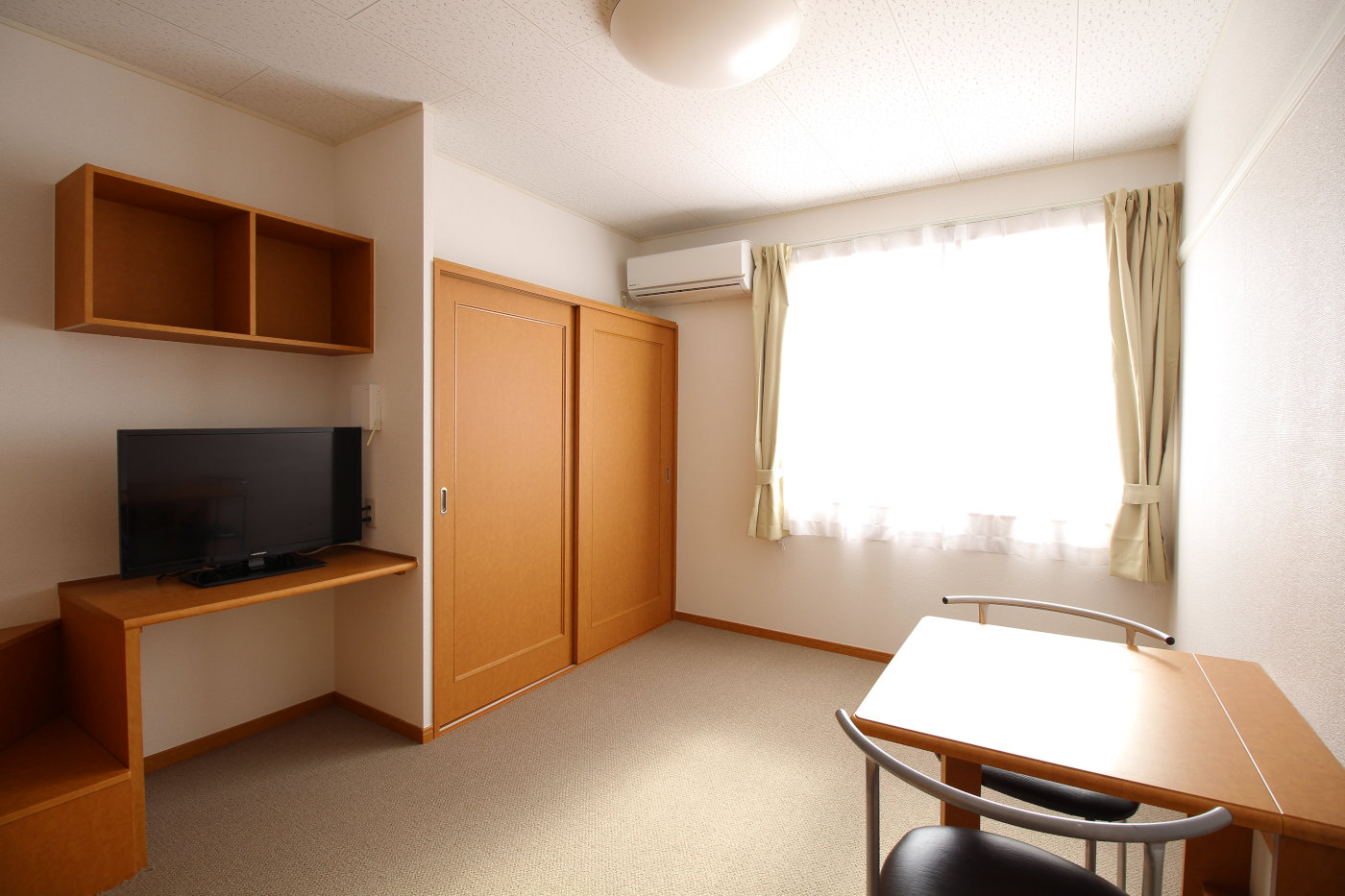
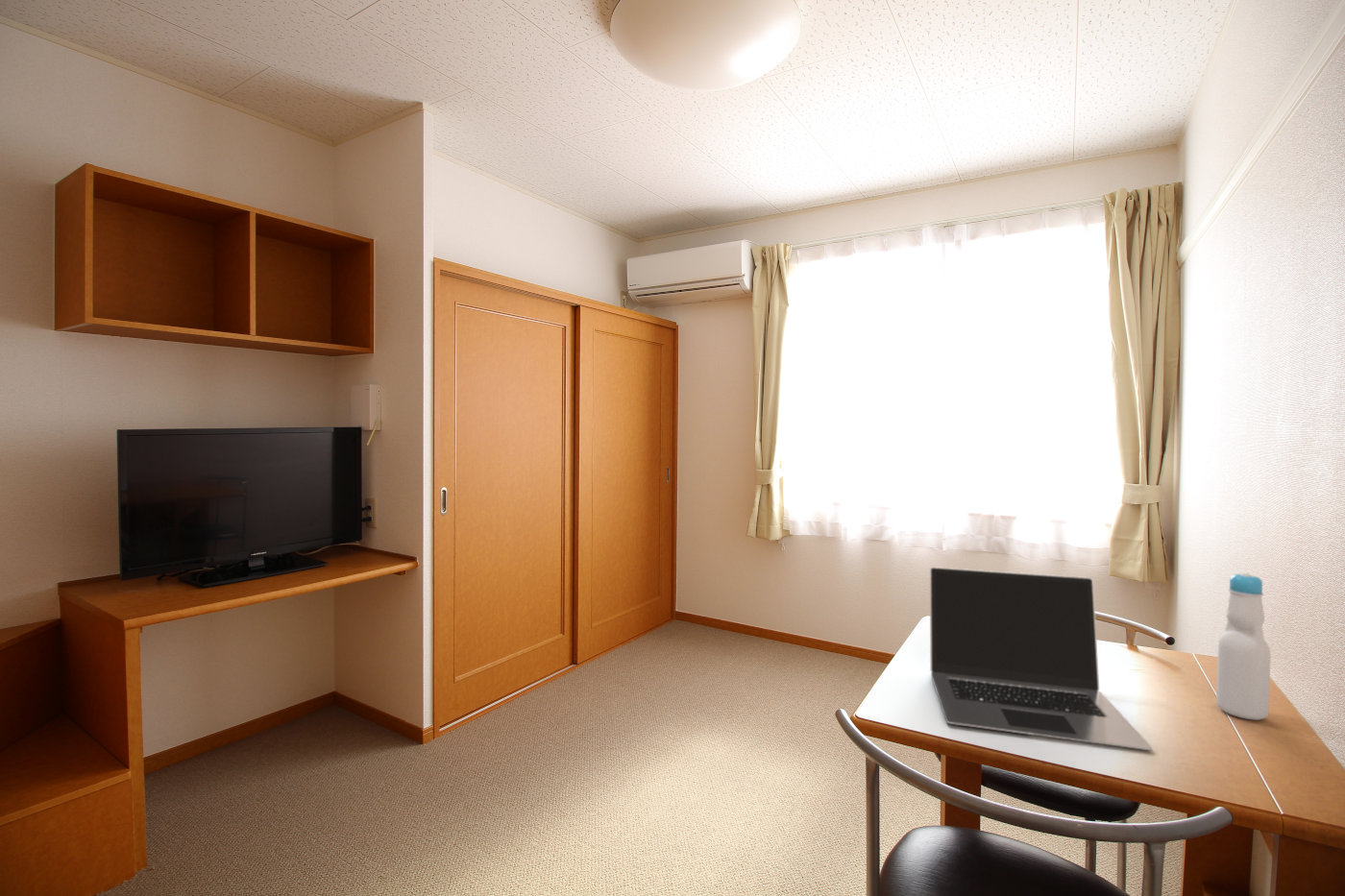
+ bottle [1215,572,1272,721]
+ laptop [929,566,1154,752]
